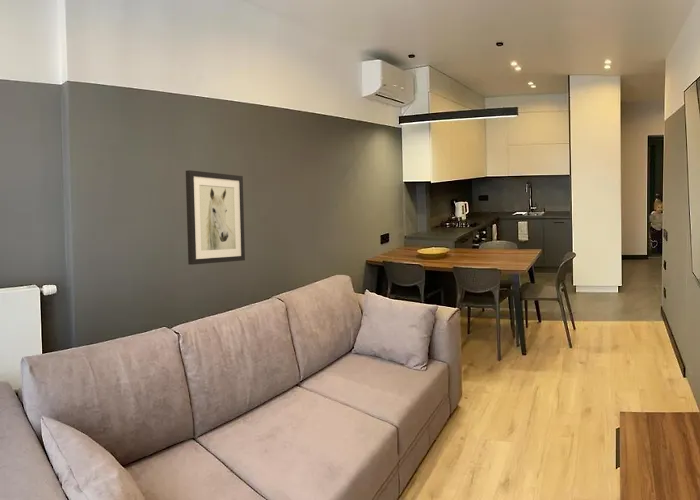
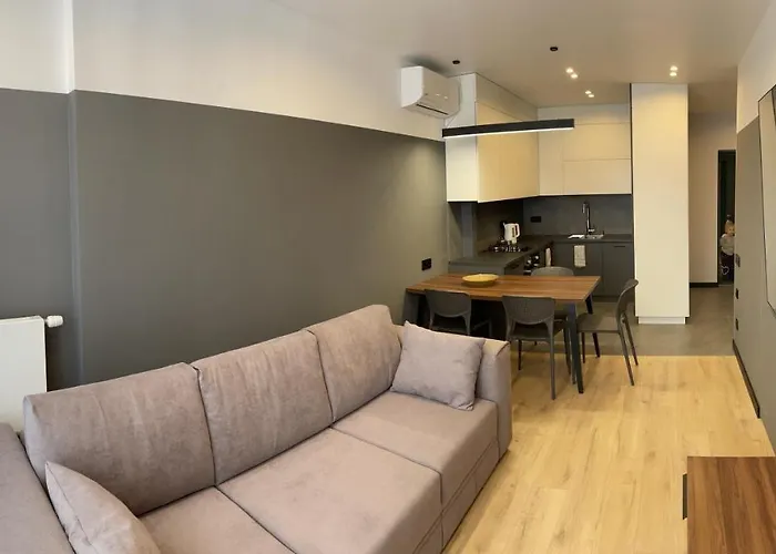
- wall art [185,169,246,266]
